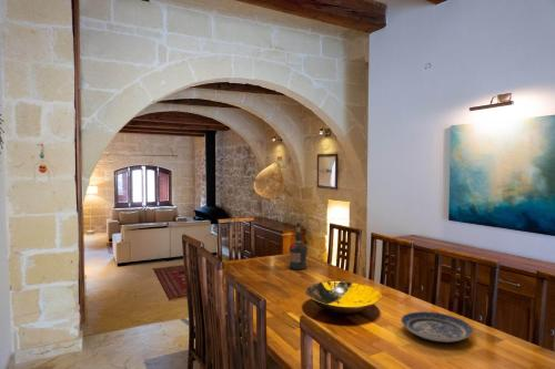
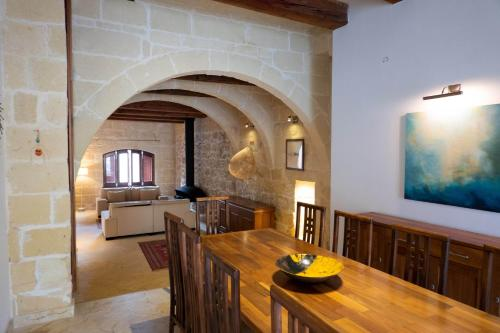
- liquor bottle [289,222,309,270]
- plate [400,310,474,344]
